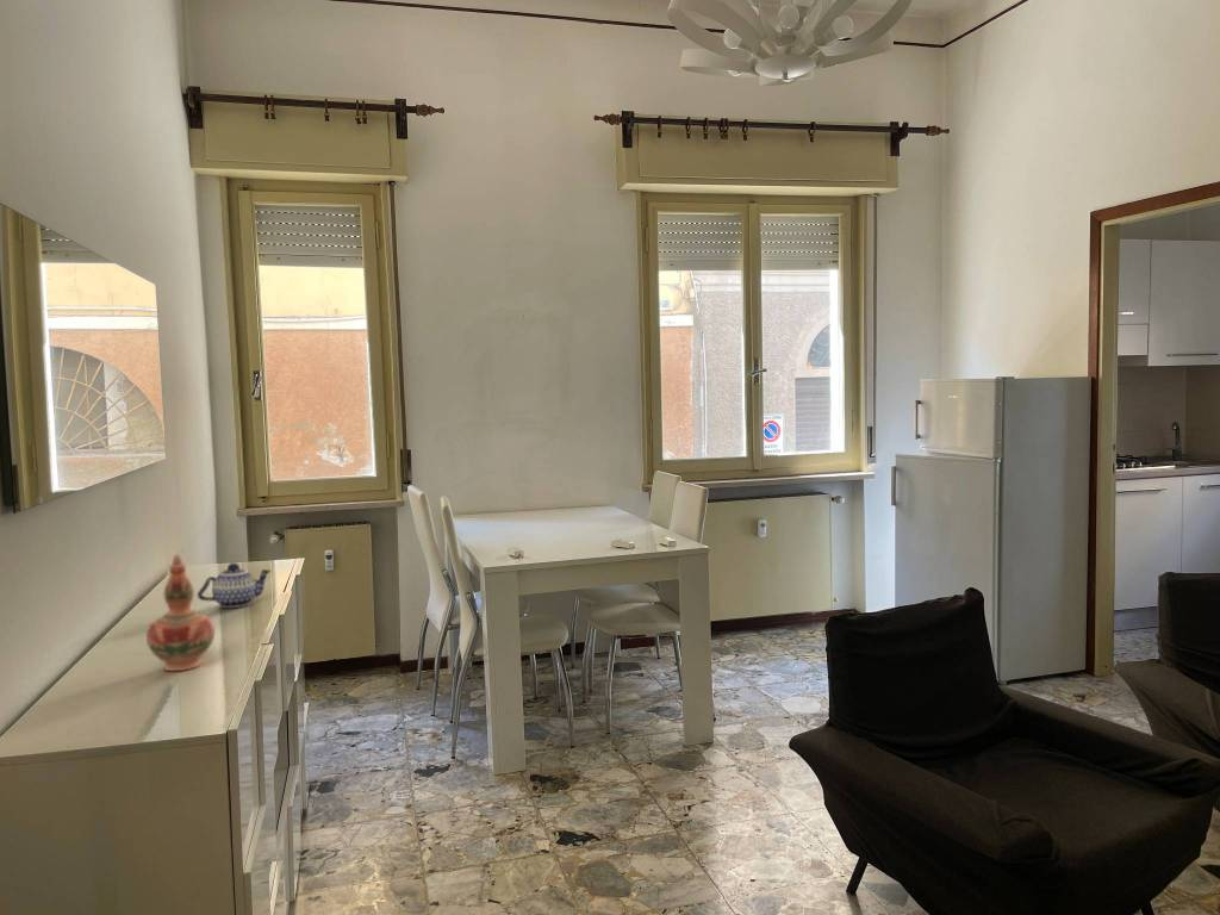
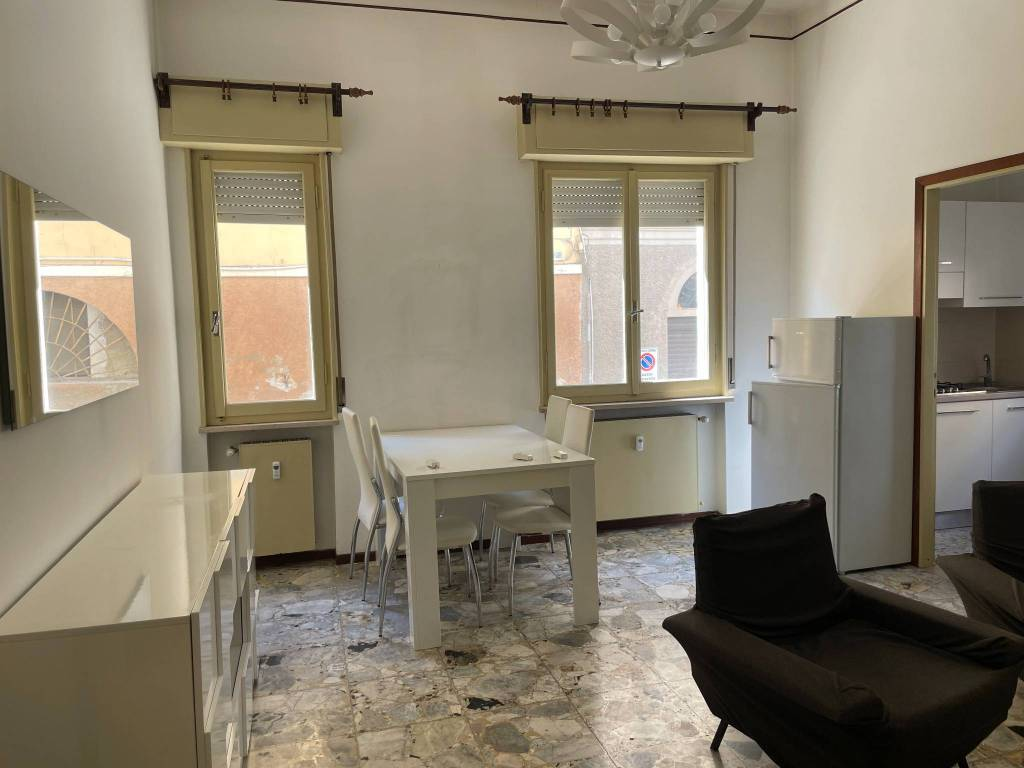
- decorative vase [145,553,216,672]
- teapot [197,562,273,609]
